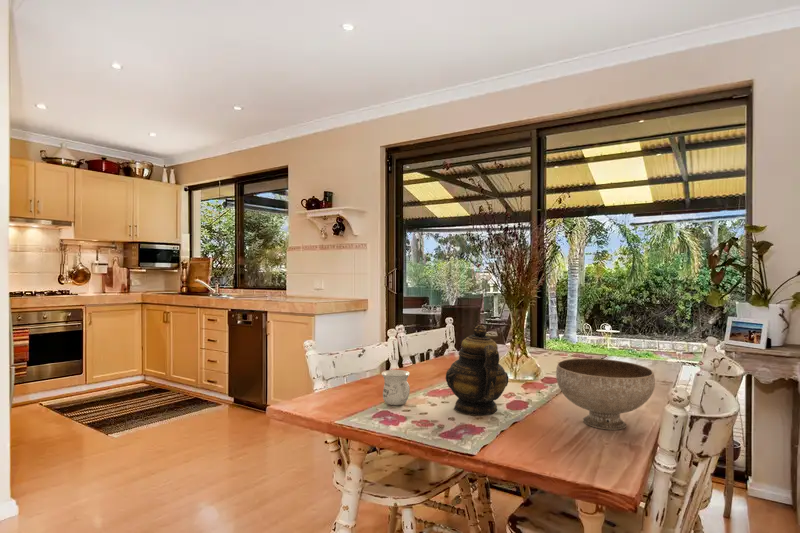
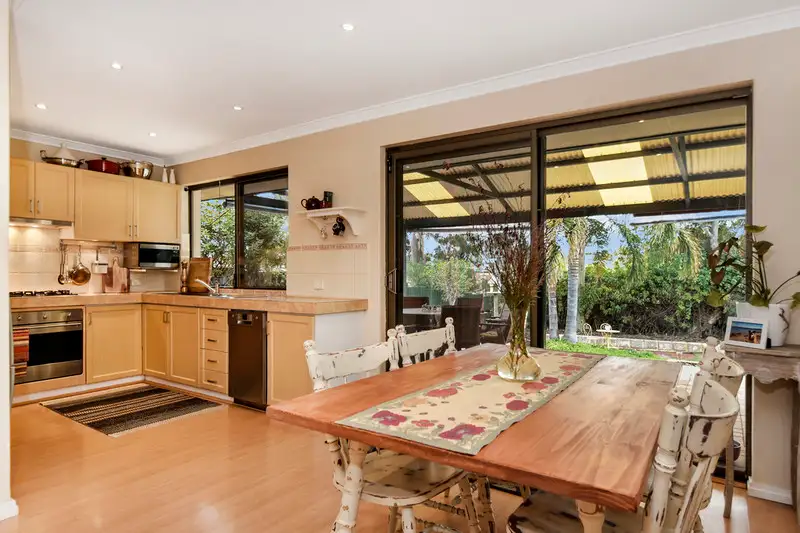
- mug [381,369,411,406]
- teapot [445,324,509,416]
- bowl [555,358,656,431]
